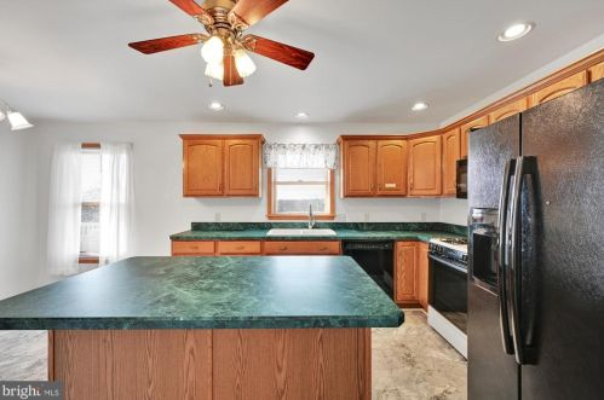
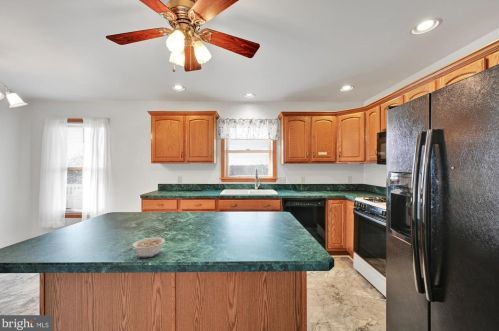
+ legume [125,236,166,259]
